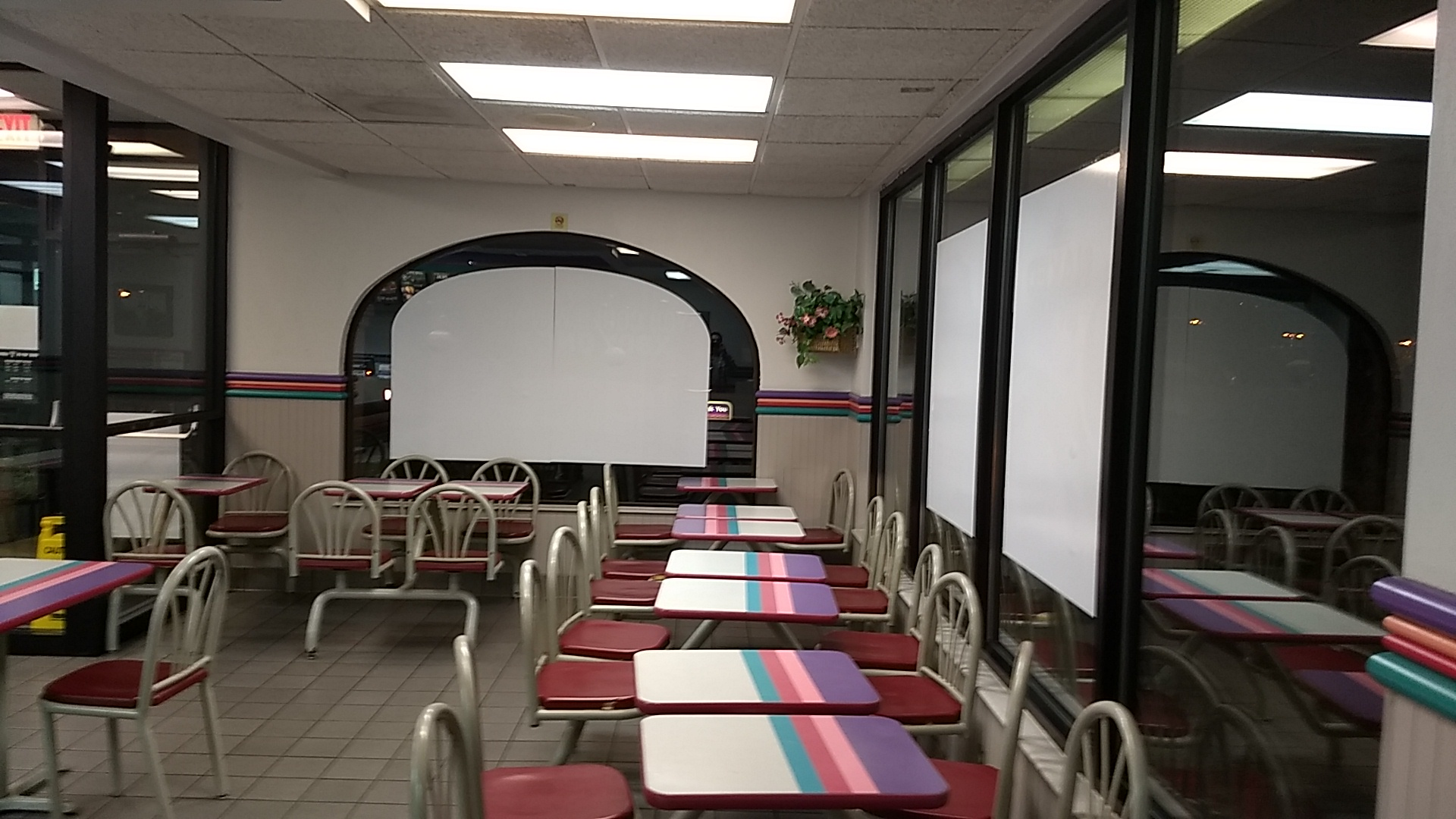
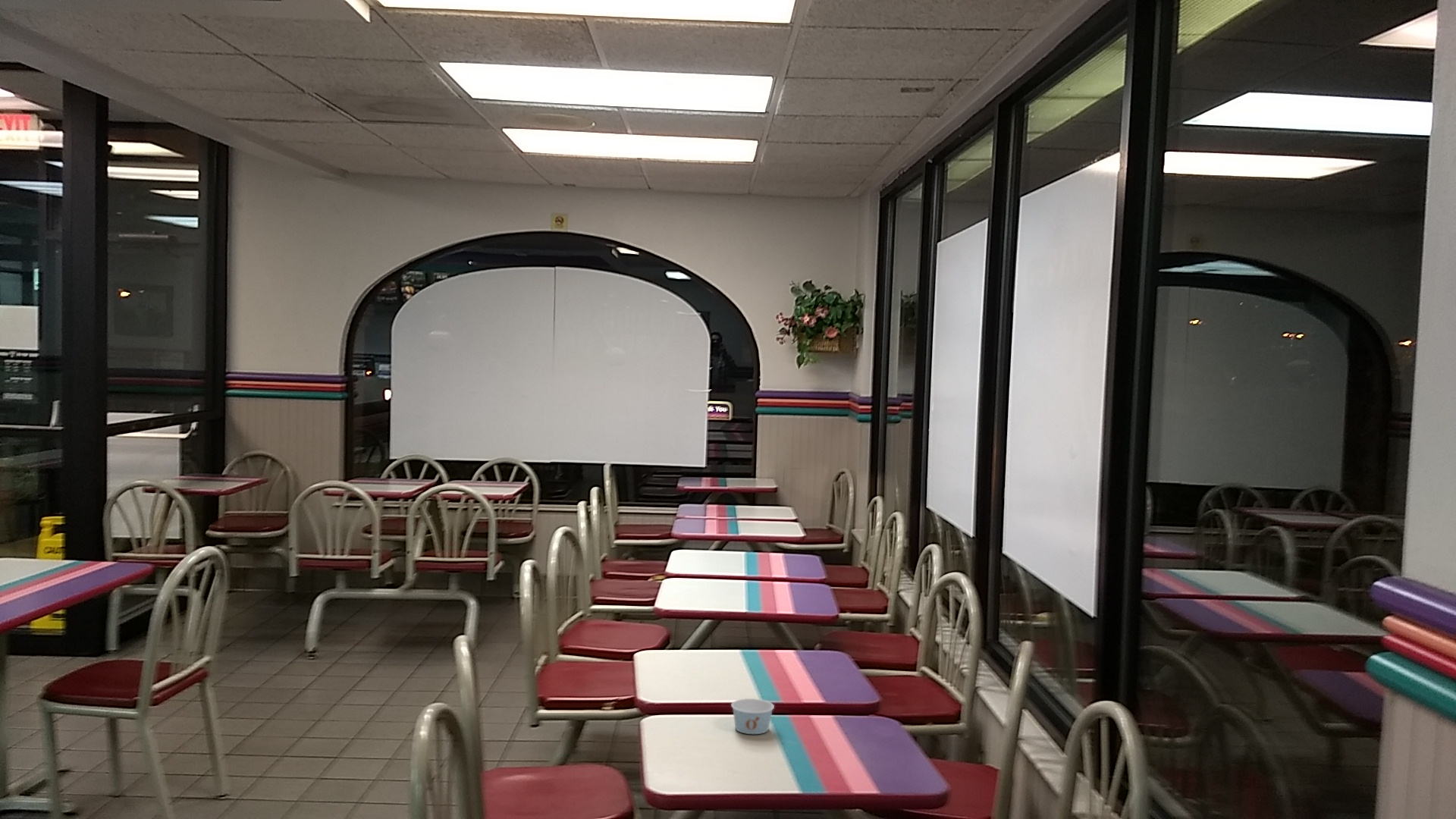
+ paper cup [730,698,775,735]
